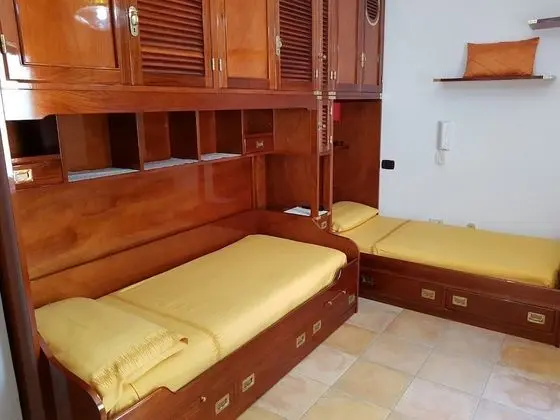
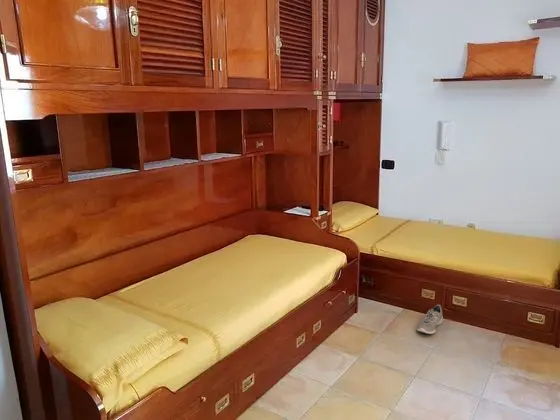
+ sneaker [416,304,444,335]
